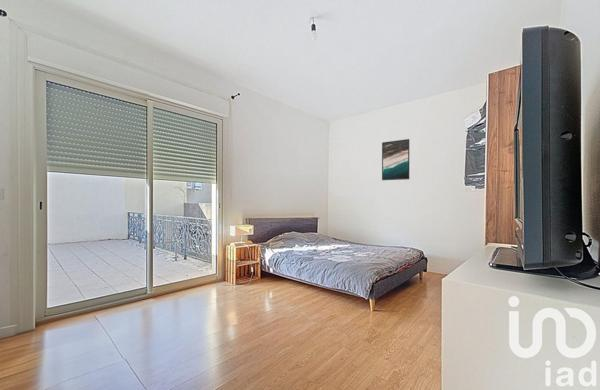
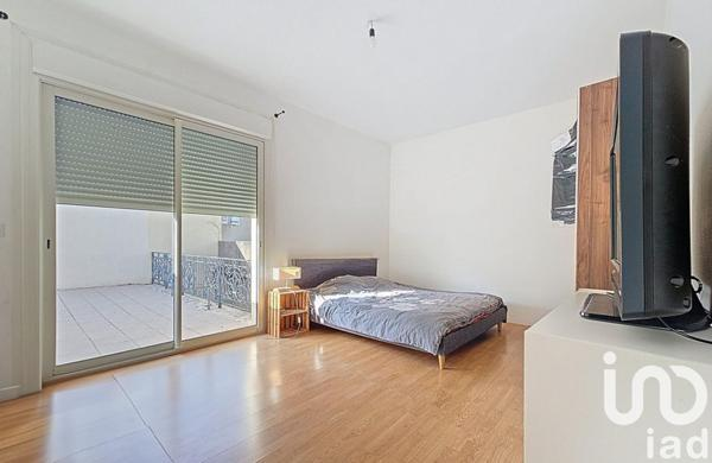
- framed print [381,138,410,181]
